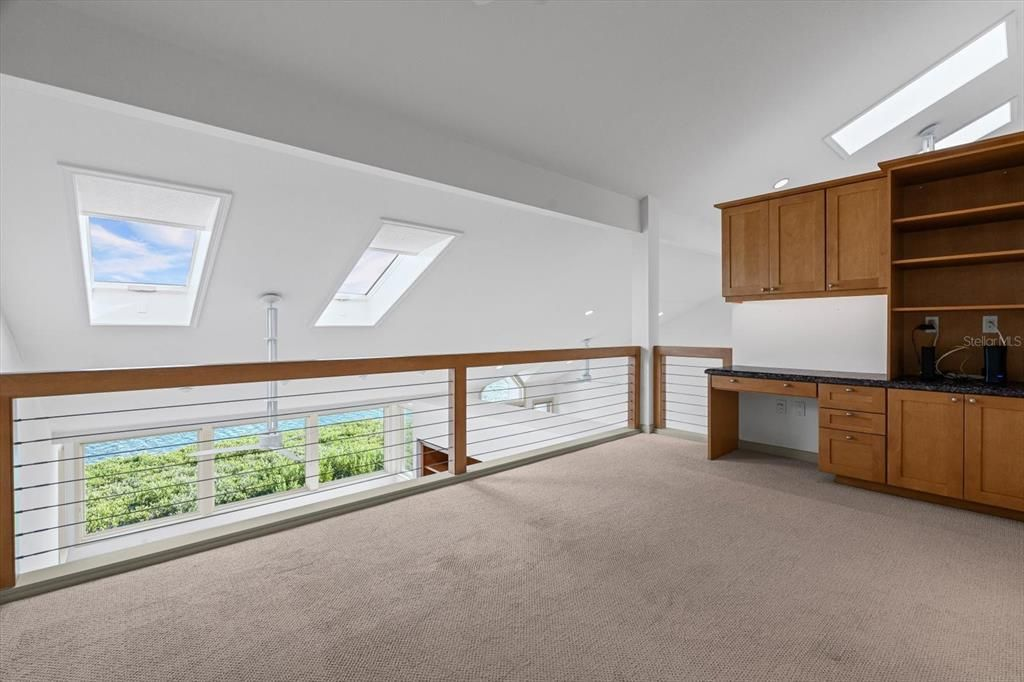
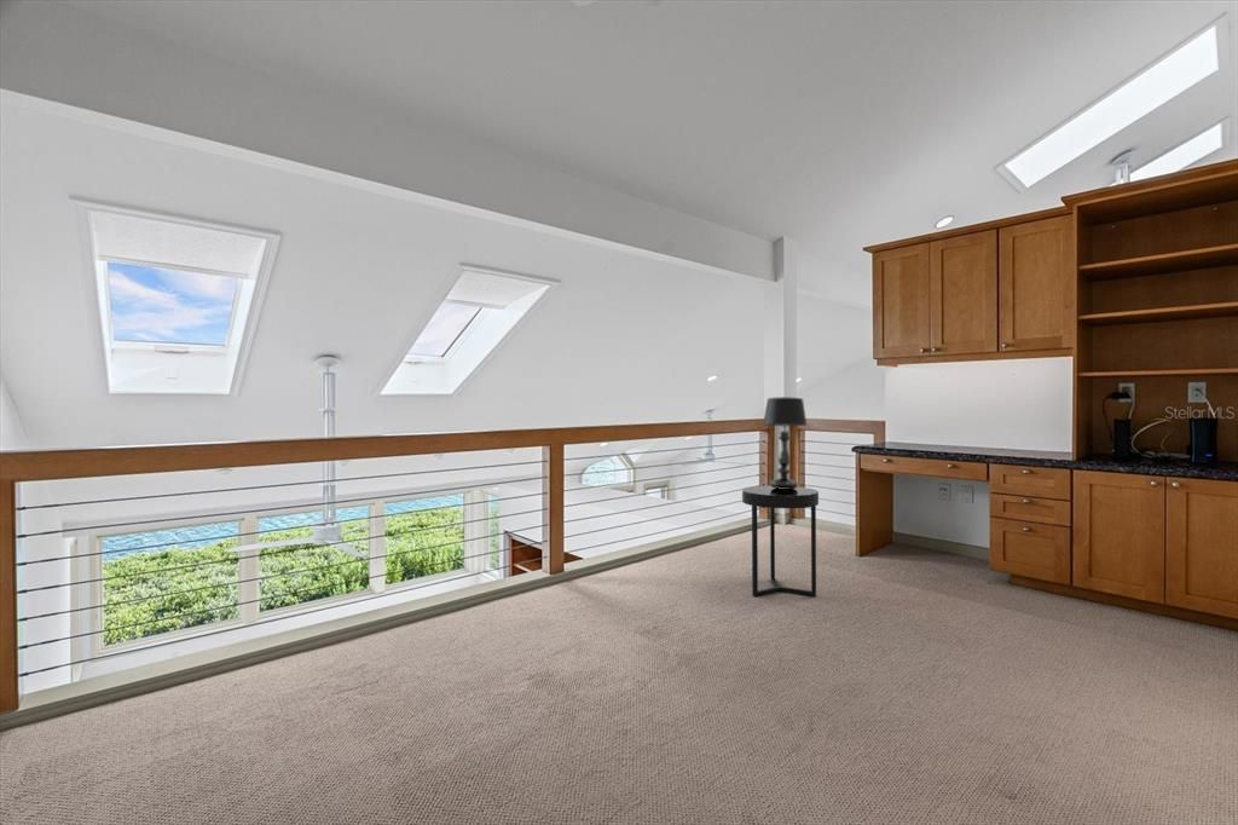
+ table lamp [762,396,809,489]
+ side table [741,485,820,598]
